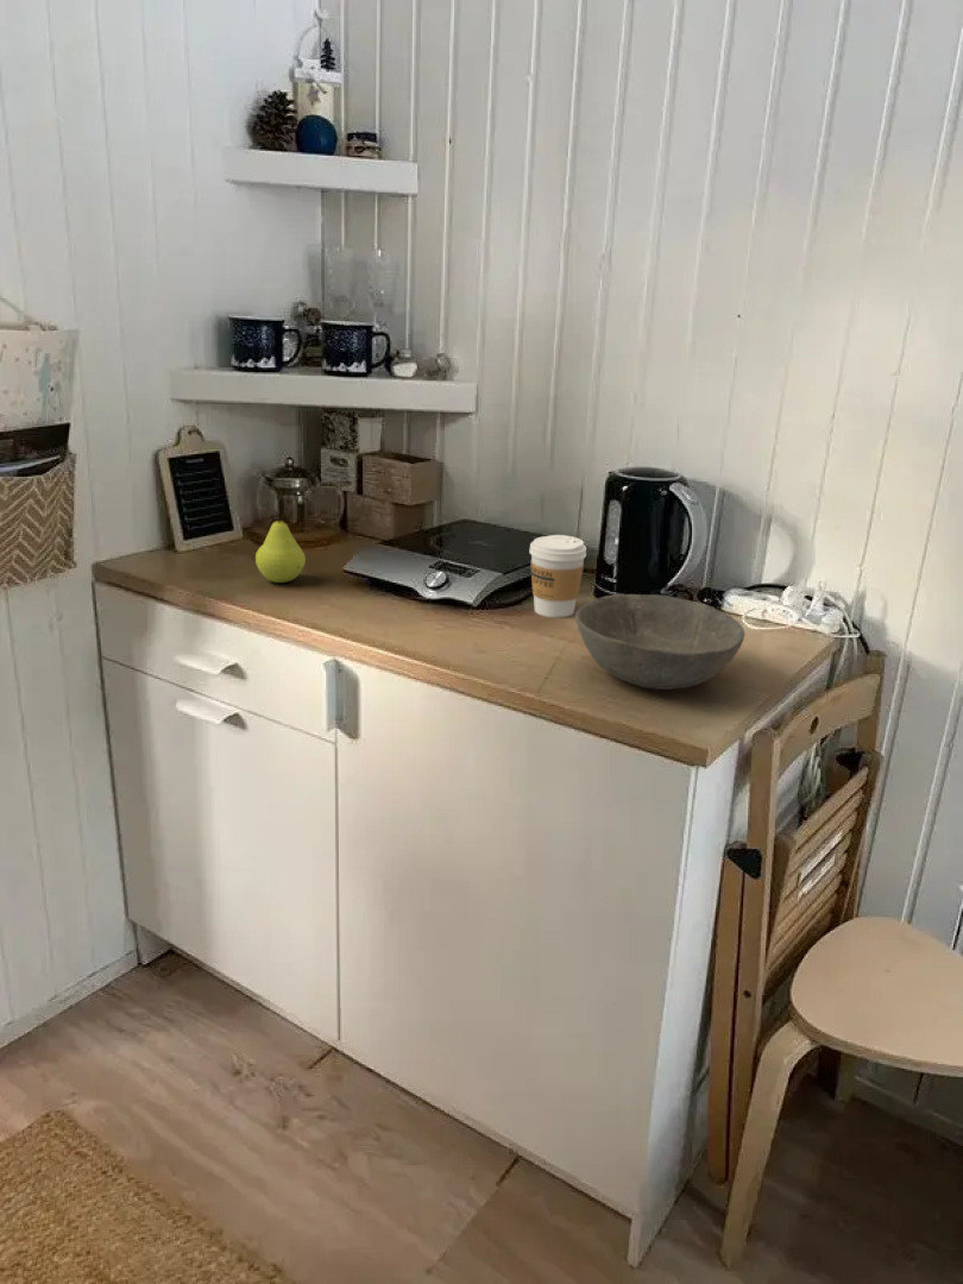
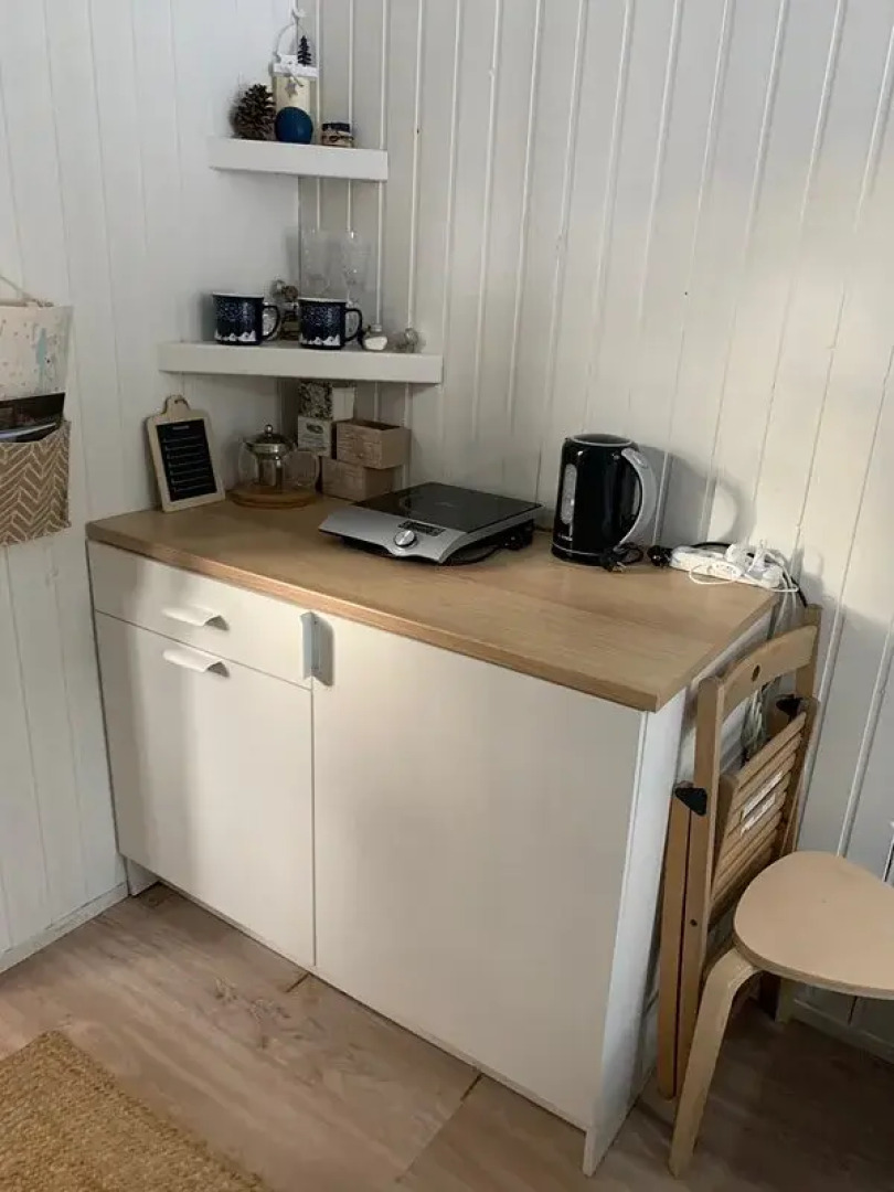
- coffee cup [528,534,587,618]
- bowl [574,593,745,691]
- fruit [254,510,307,584]
